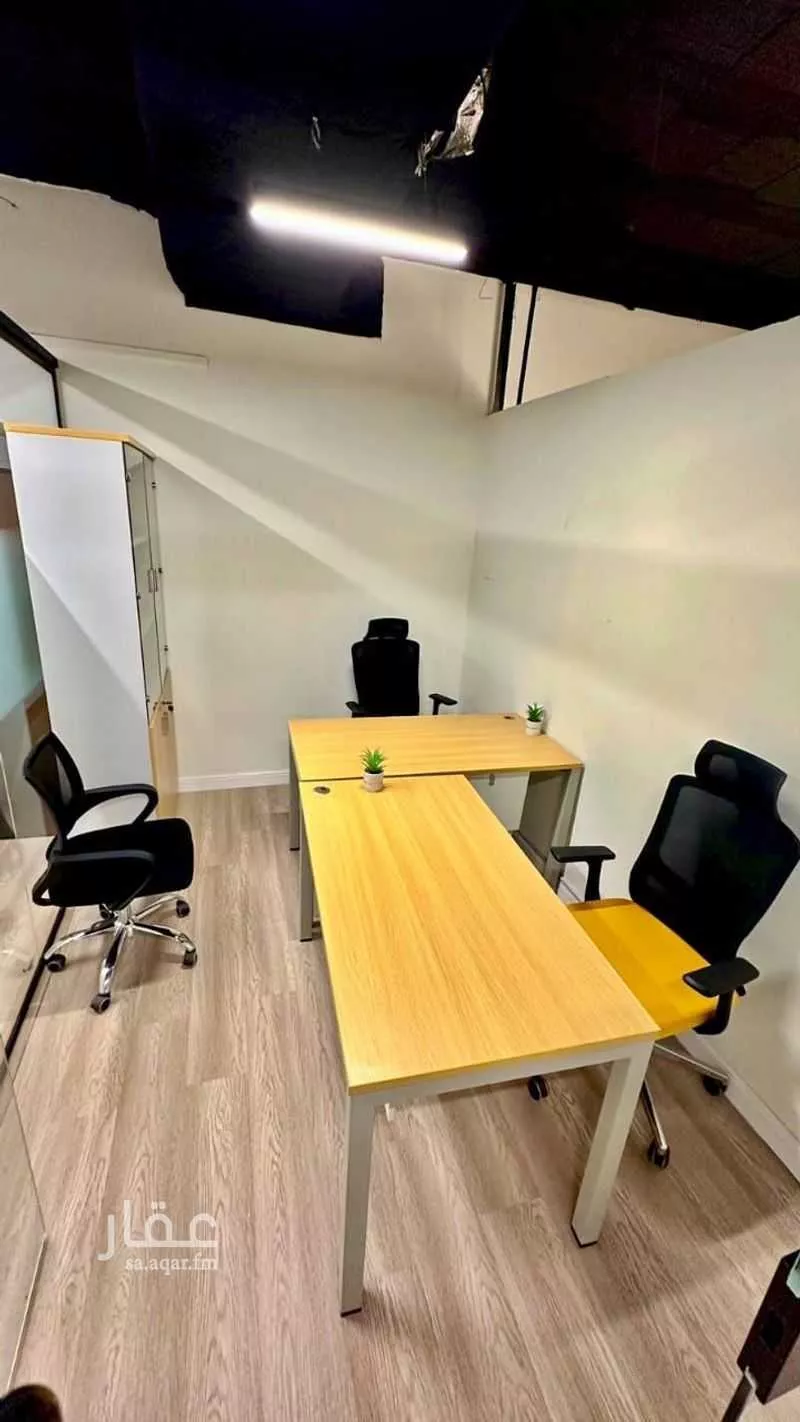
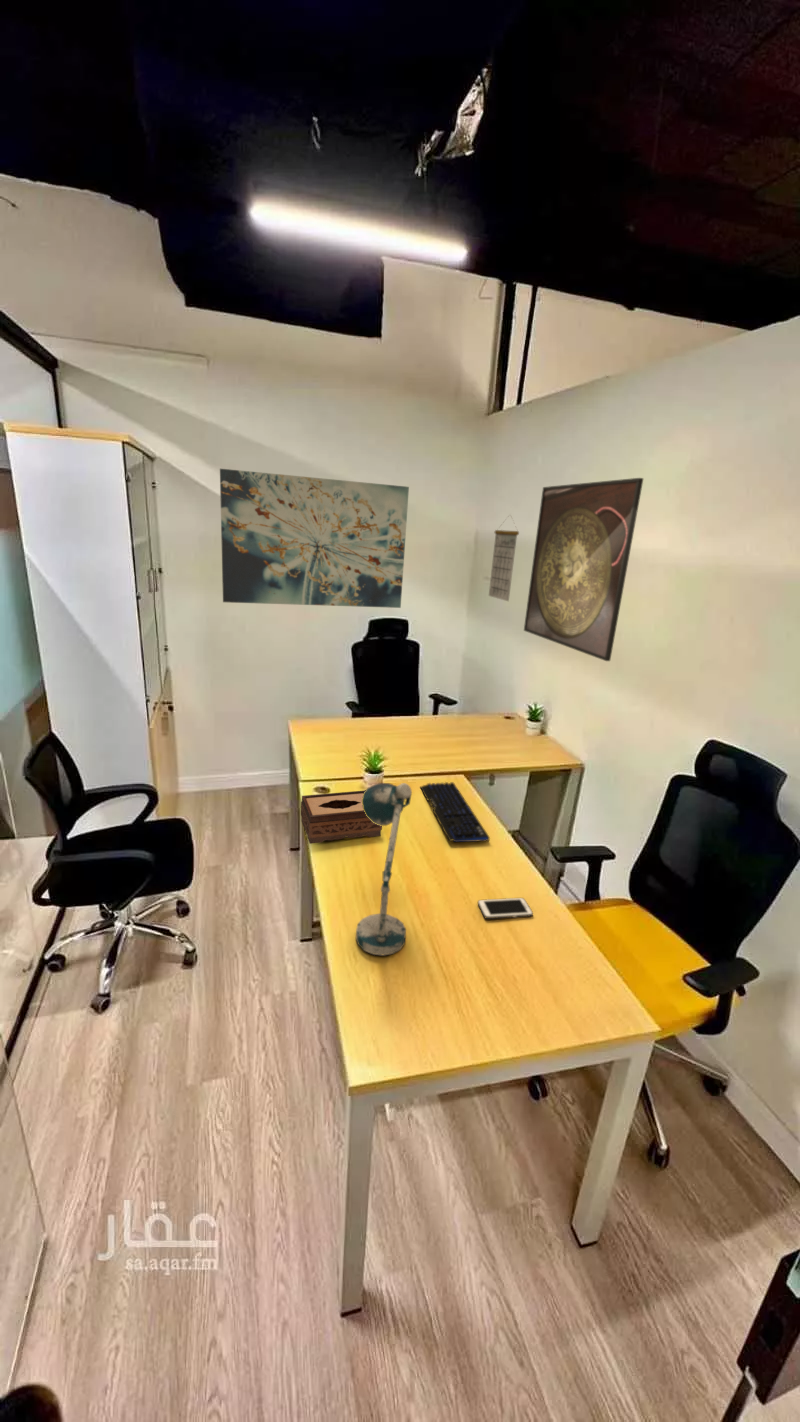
+ wall art [219,468,410,609]
+ desk lamp [355,782,413,956]
+ keyboard [419,781,491,843]
+ tissue box [300,789,383,845]
+ calendar [488,513,520,602]
+ cell phone [477,897,534,920]
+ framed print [523,477,644,662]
